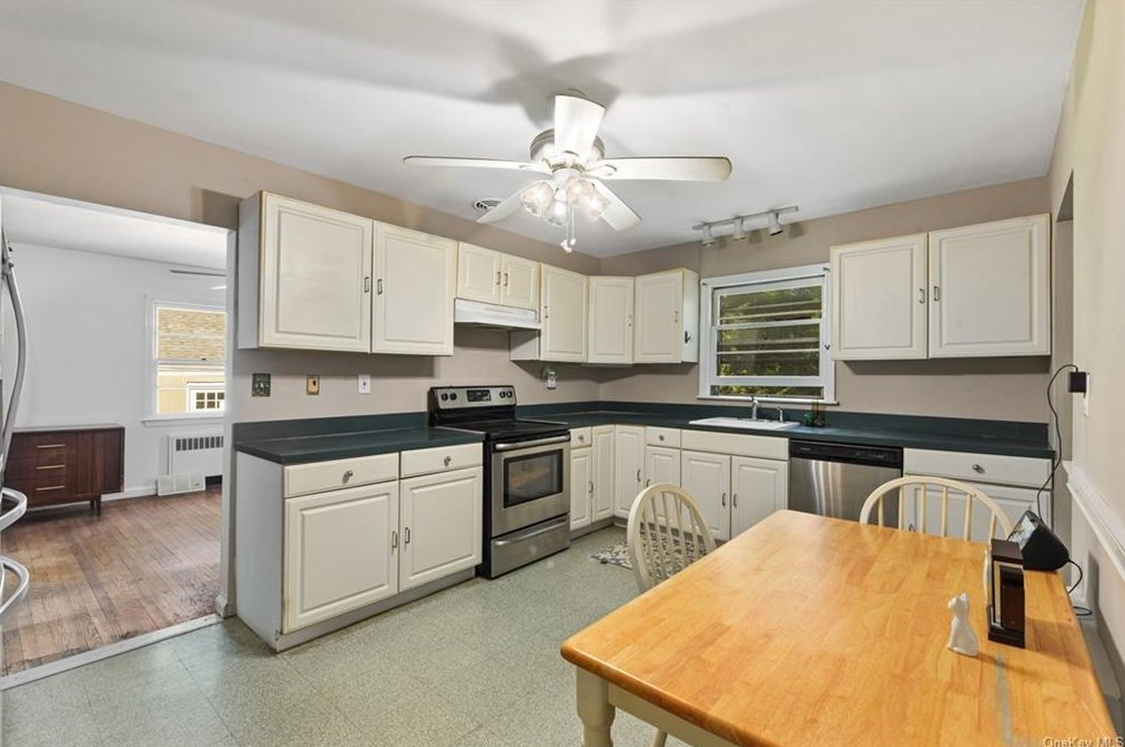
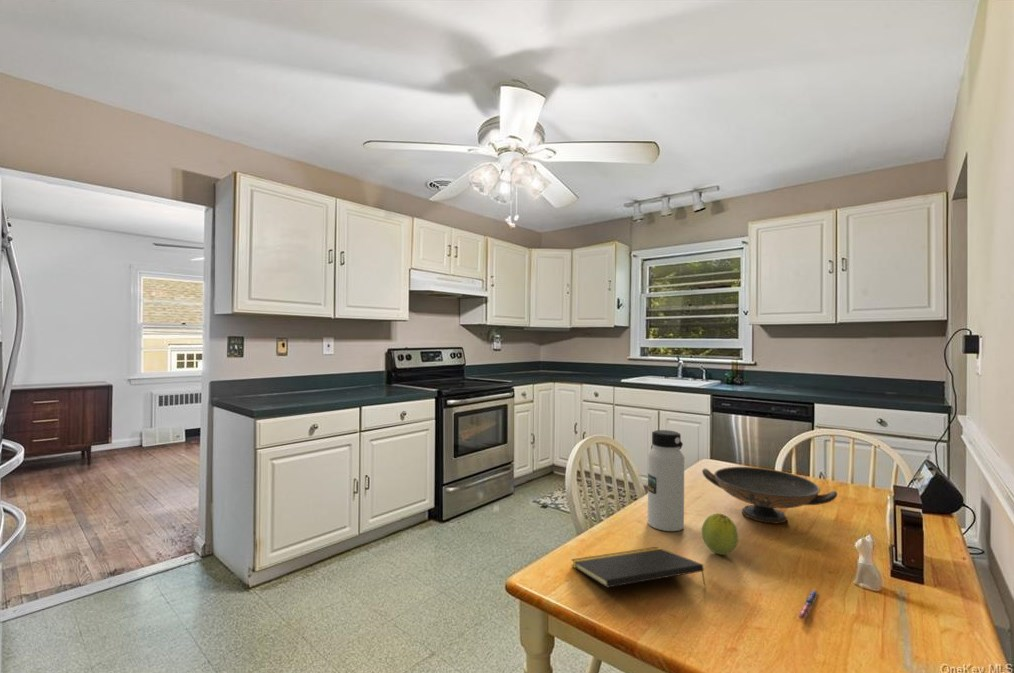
+ pen [797,589,819,620]
+ decorative bowl [701,466,838,524]
+ fruit [701,513,739,556]
+ water bottle [647,429,685,532]
+ notepad [570,546,707,589]
